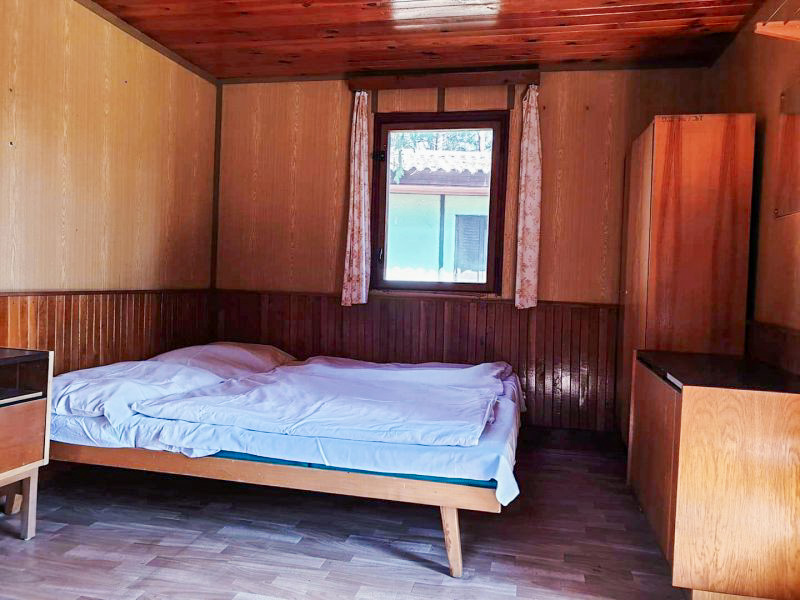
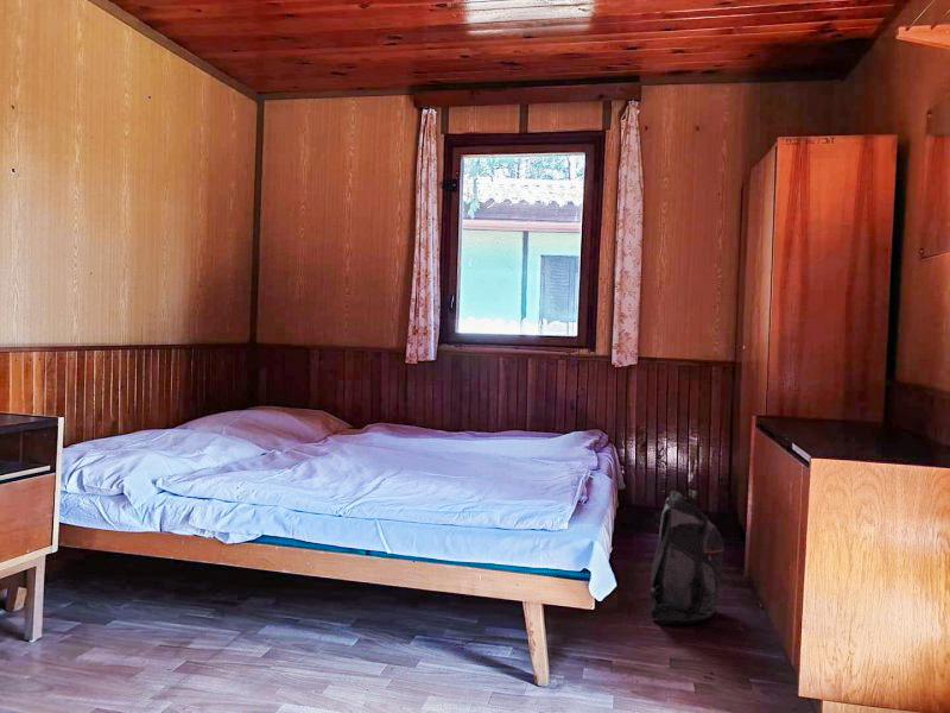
+ backpack [648,488,724,626]
